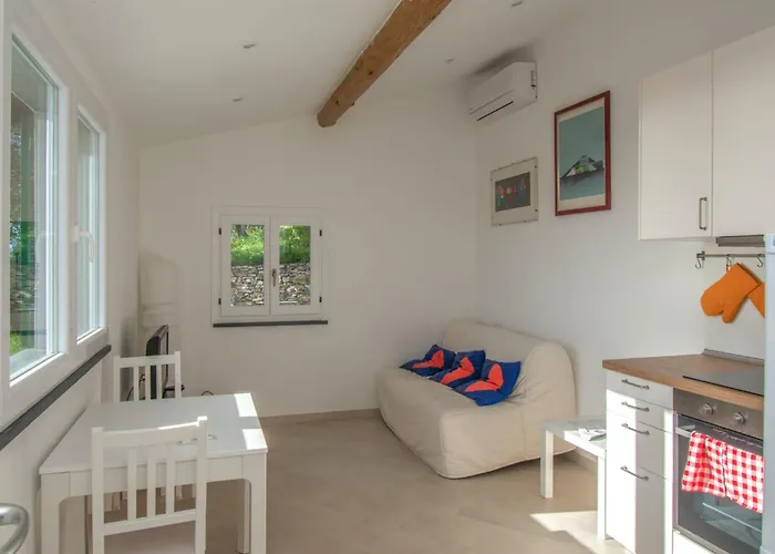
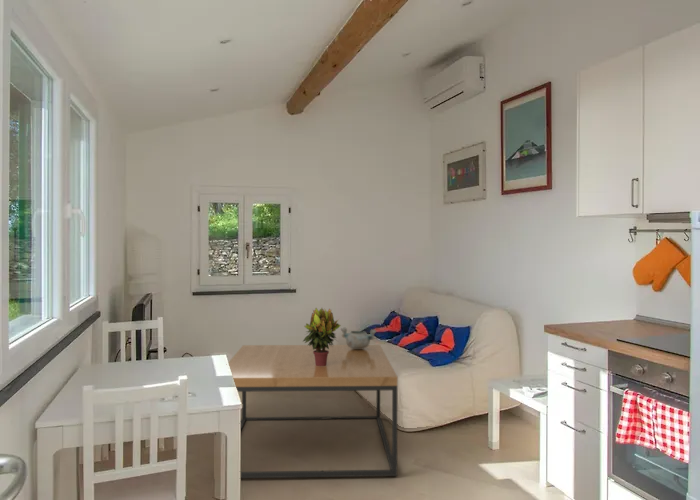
+ coffee table [214,344,399,479]
+ potted plant [302,307,342,366]
+ decorative bowl [340,327,377,349]
